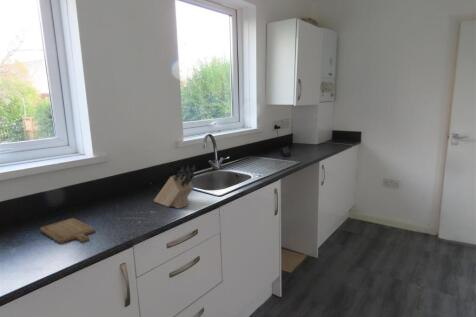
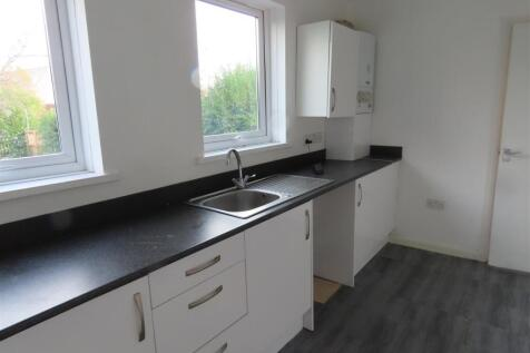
- chopping board [39,217,95,244]
- knife block [153,164,196,210]
